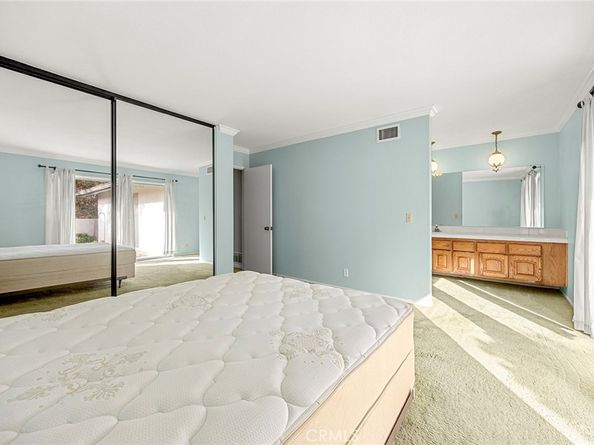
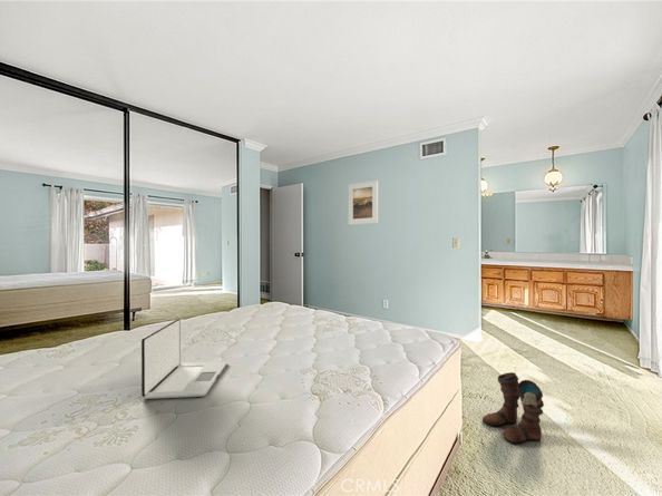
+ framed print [348,179,379,225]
+ laptop [140,318,228,400]
+ boots [481,371,545,445]
